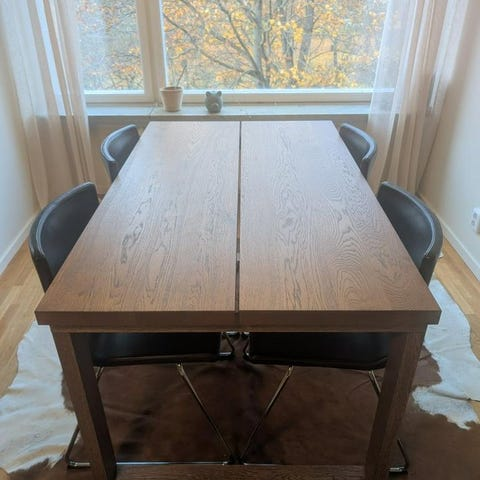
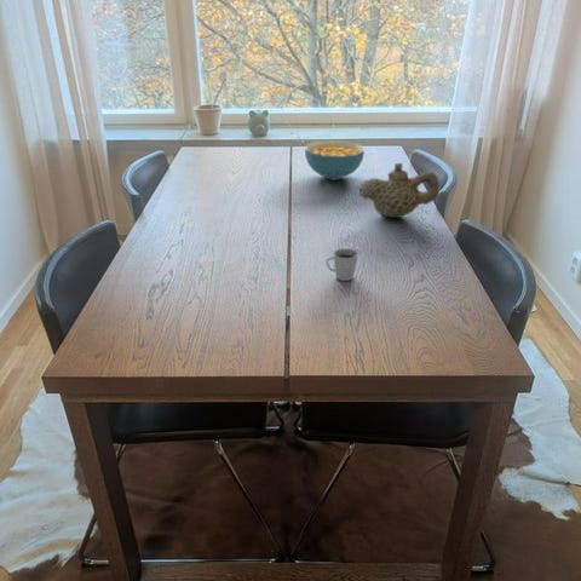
+ cup [324,246,359,282]
+ teapot [358,162,439,219]
+ cereal bowl [304,140,366,182]
